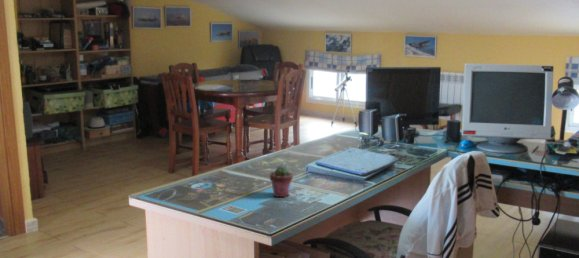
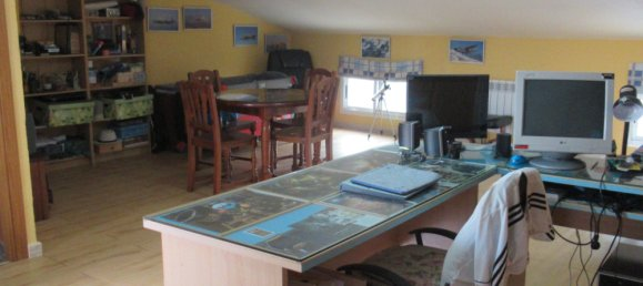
- potted succulent [269,164,294,198]
